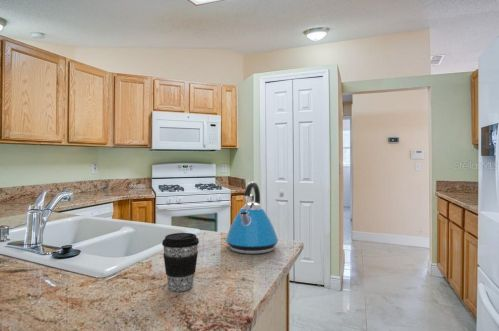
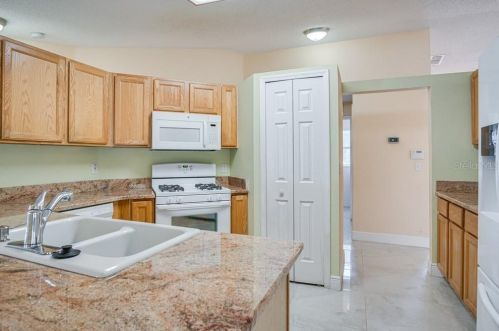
- kettle [225,181,279,255]
- coffee cup [161,232,200,292]
